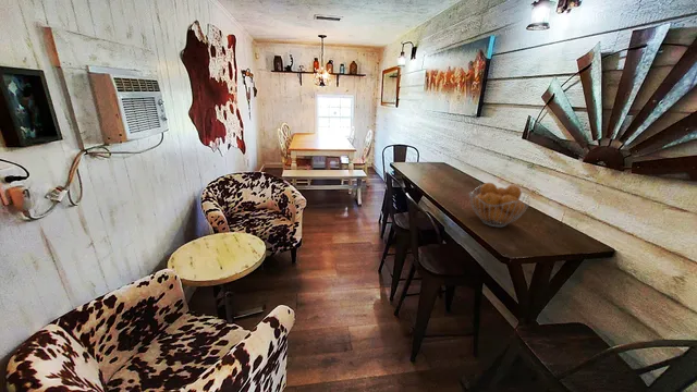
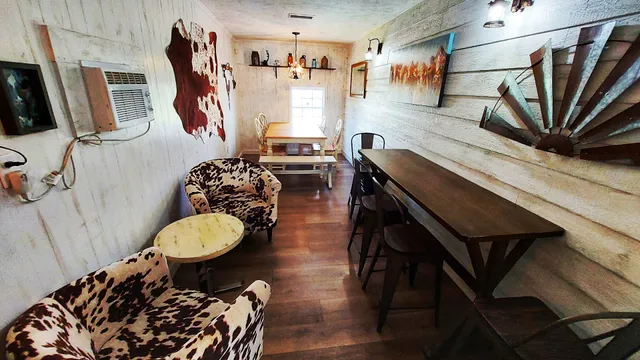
- fruit basket [468,182,531,228]
